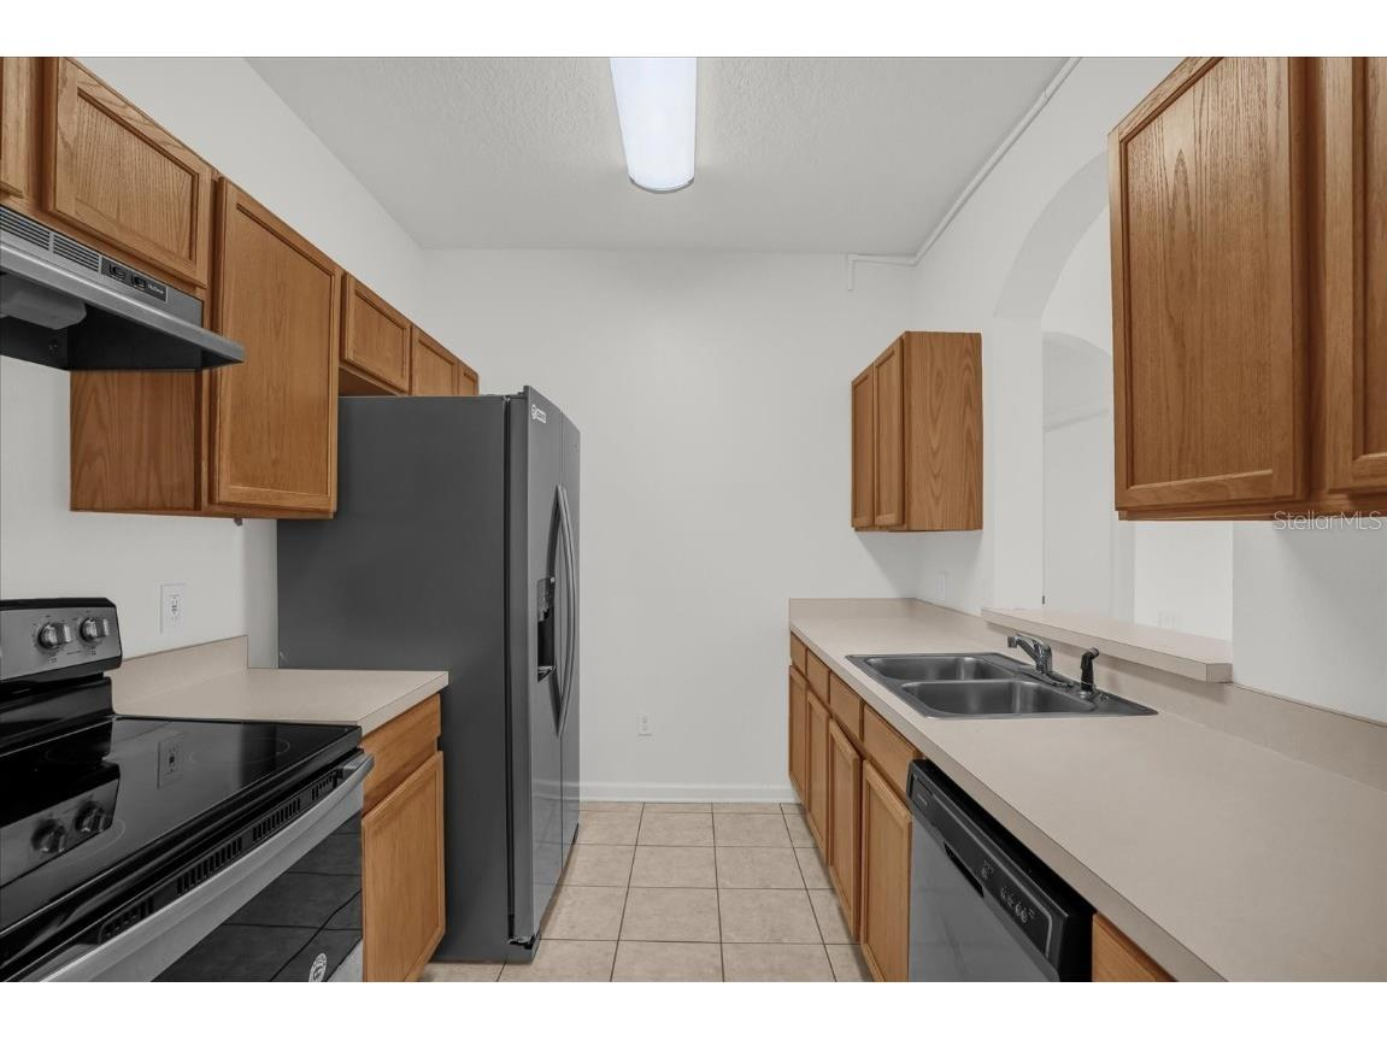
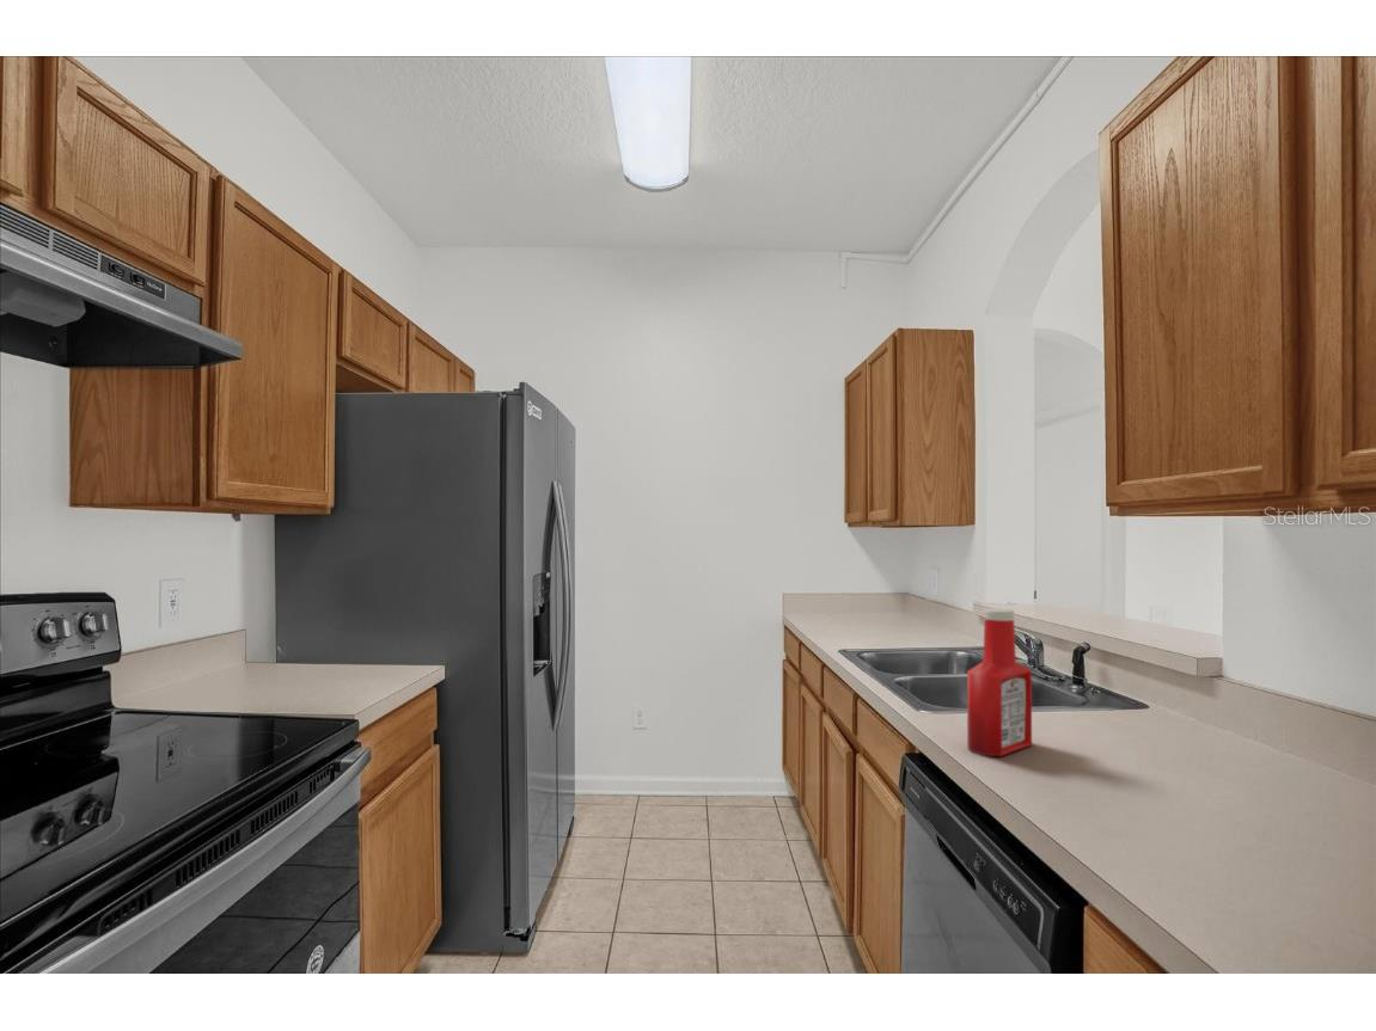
+ soap bottle [966,607,1033,757]
